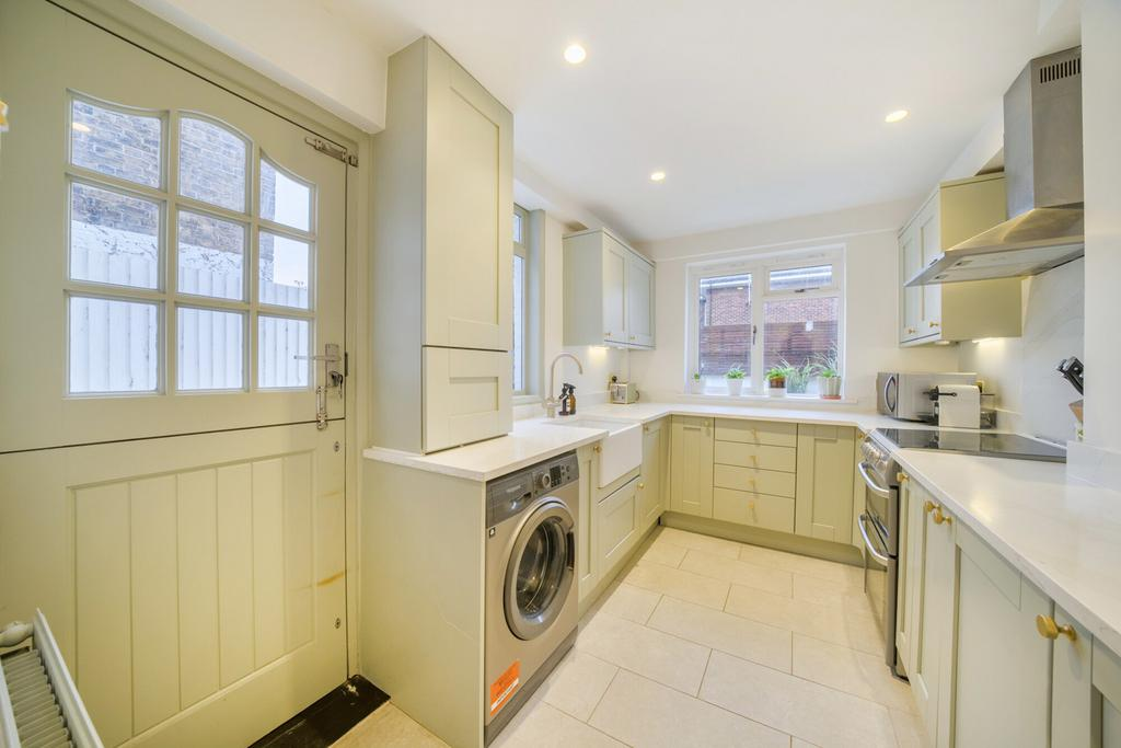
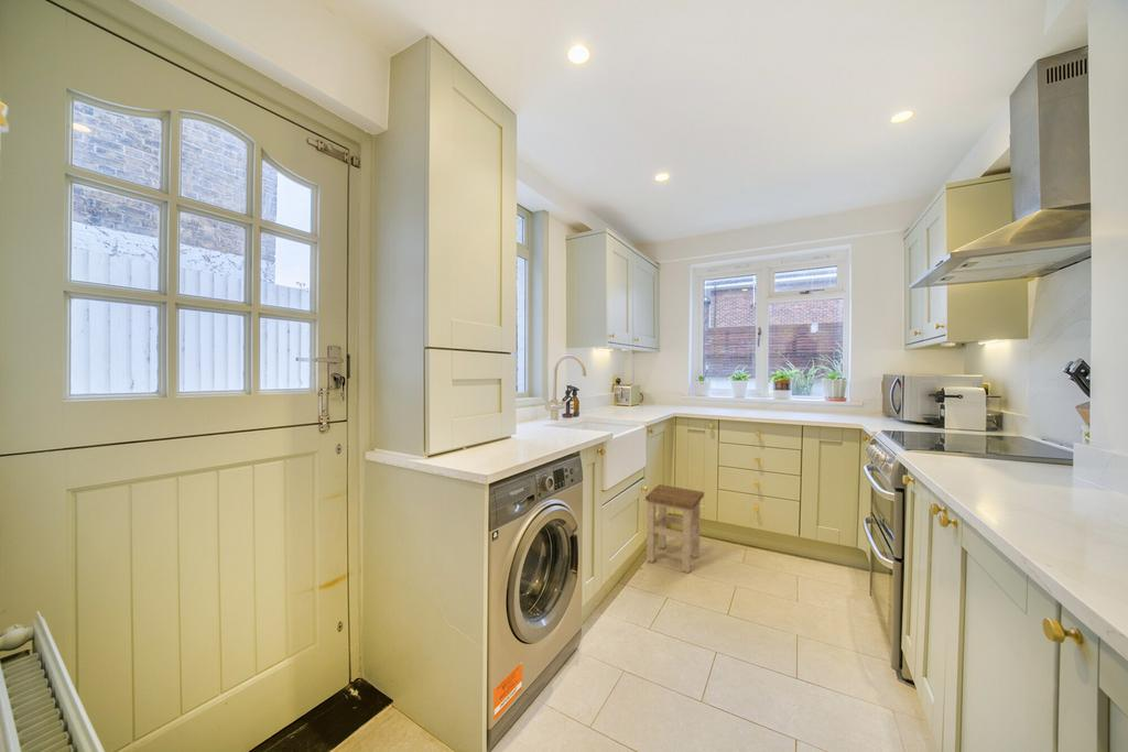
+ stool [644,483,705,574]
